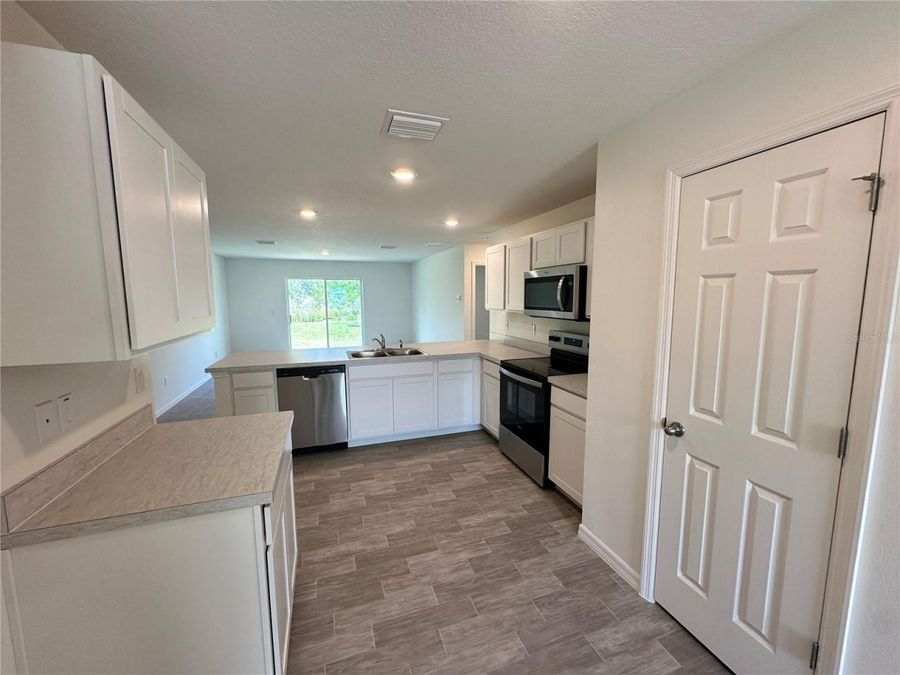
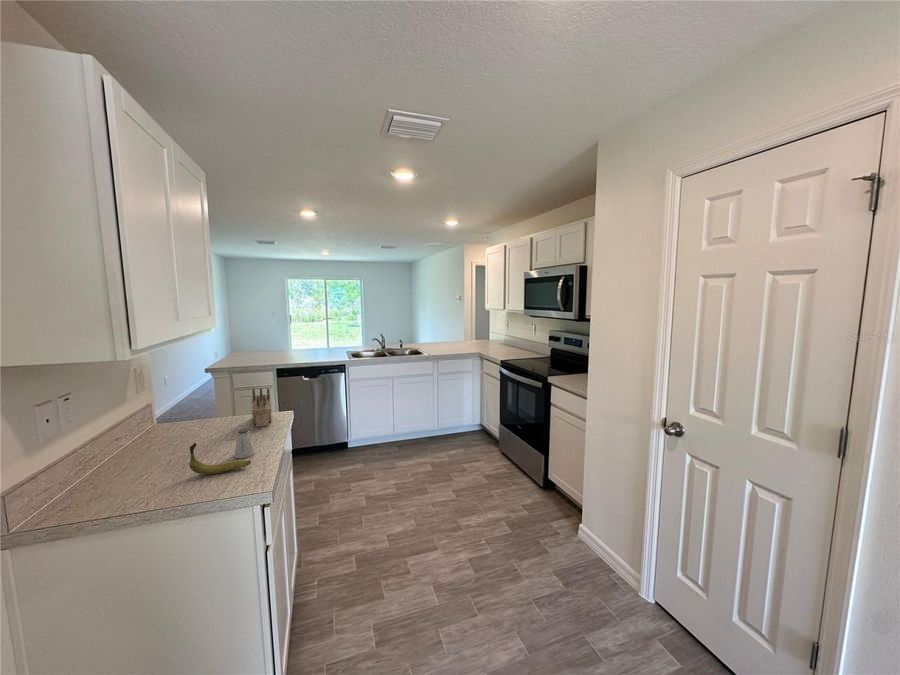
+ knife block [251,387,273,428]
+ saltshaker [233,428,256,459]
+ banana [188,442,252,475]
